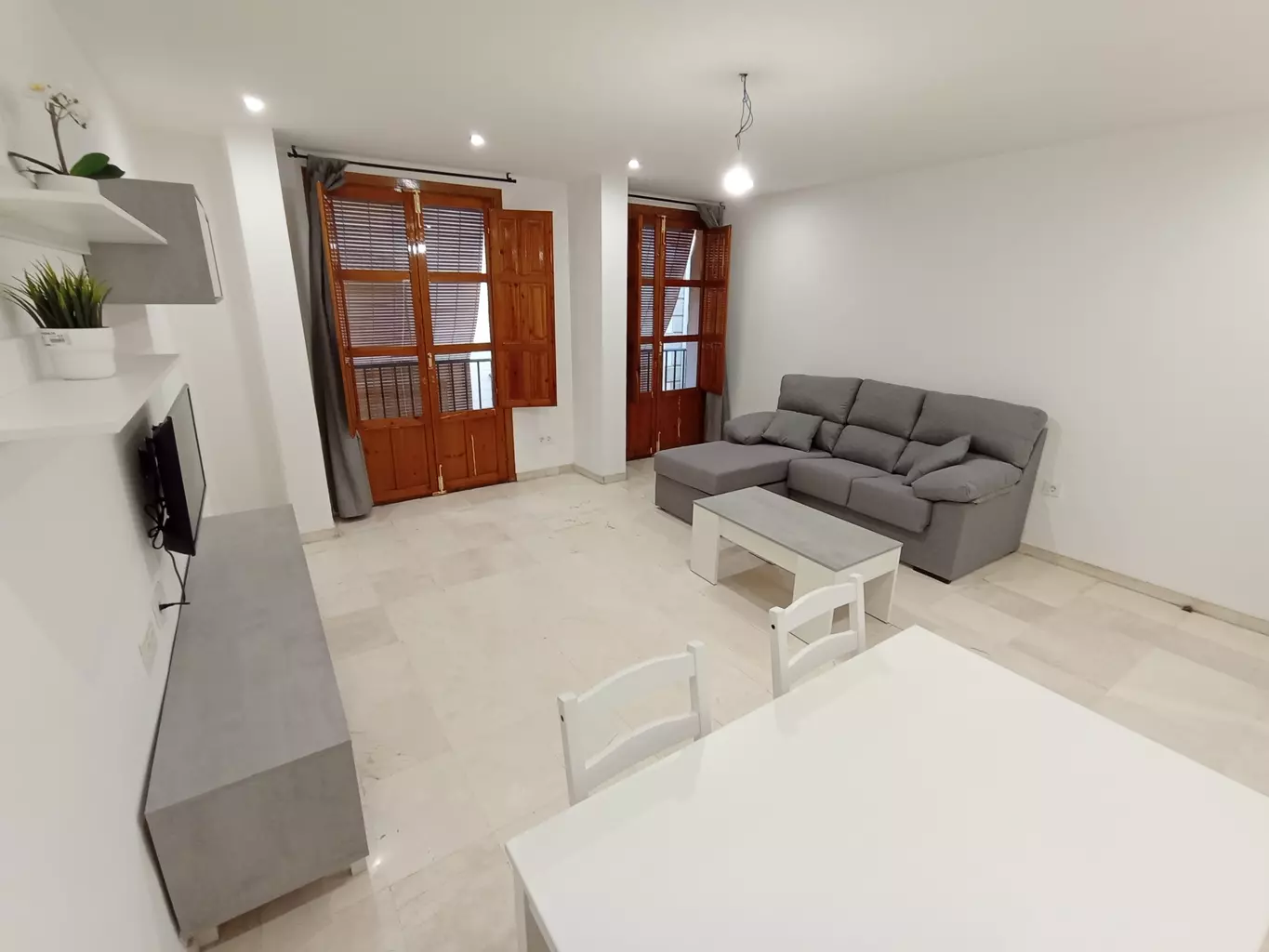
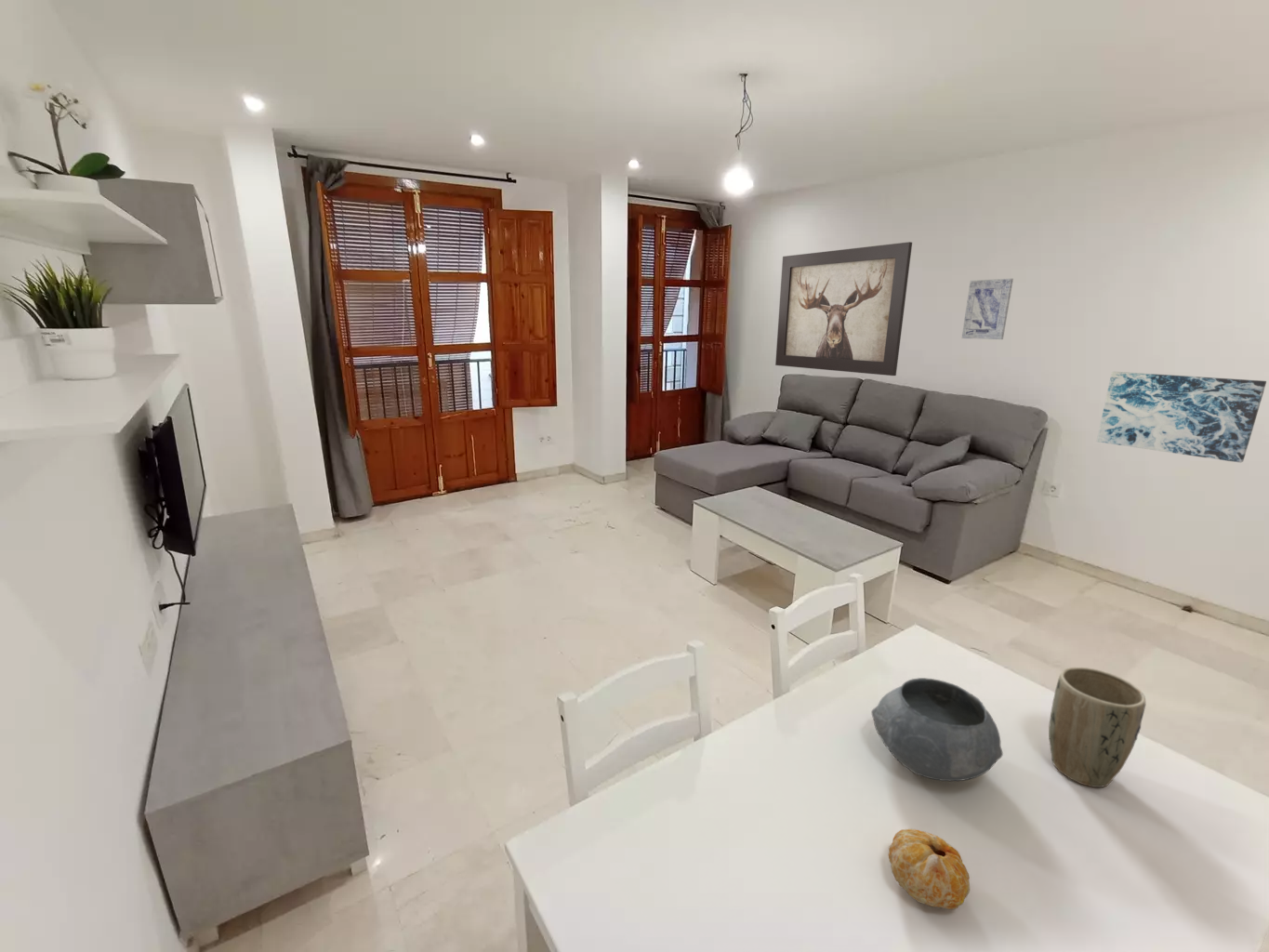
+ wall art [1096,371,1267,464]
+ plant pot [1048,667,1146,788]
+ fruit [888,828,971,910]
+ wall art [774,241,913,377]
+ wall art [960,278,1014,340]
+ bowl [870,677,1004,782]
